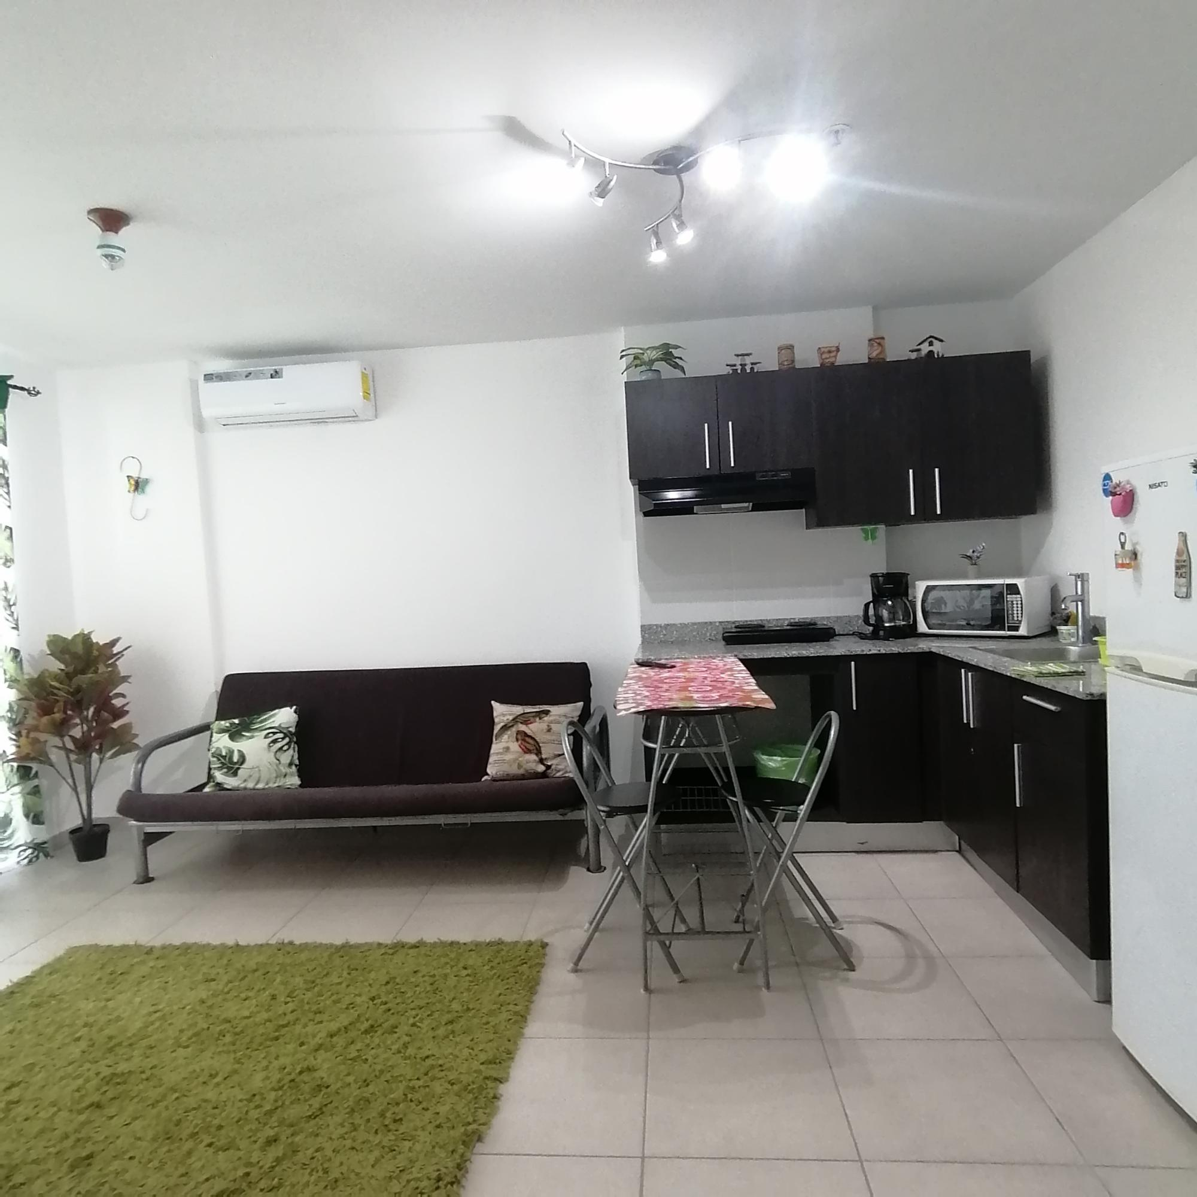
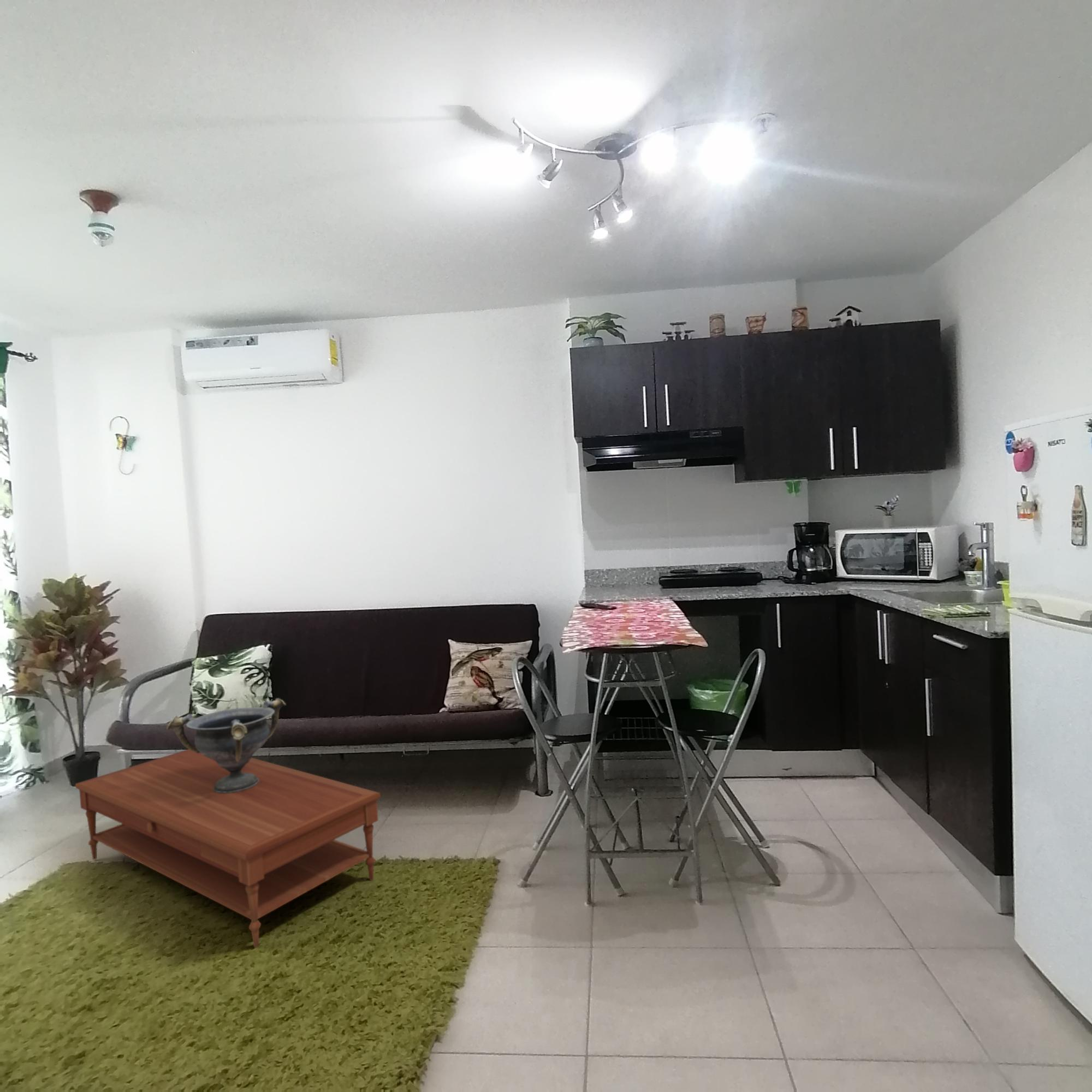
+ decorative bowl [165,698,287,793]
+ coffee table [75,749,381,948]
